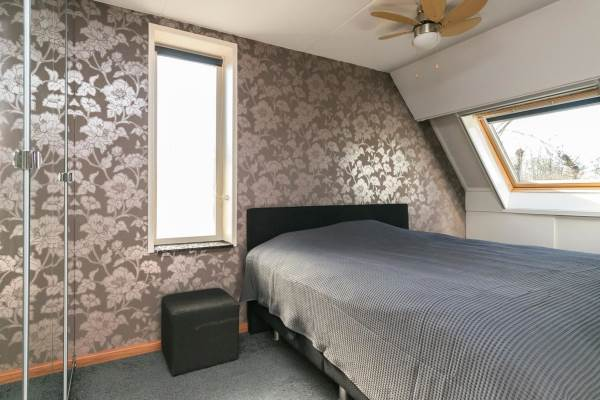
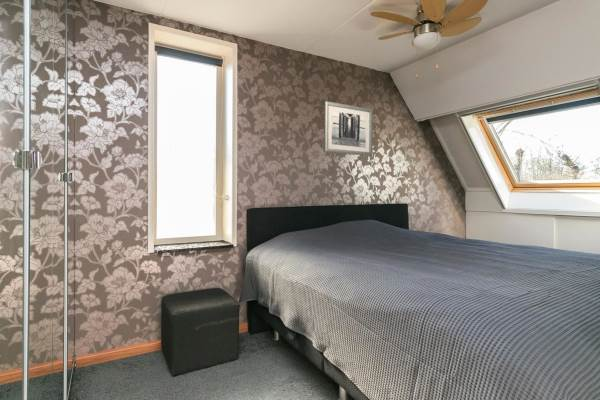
+ wall art [323,100,374,157]
